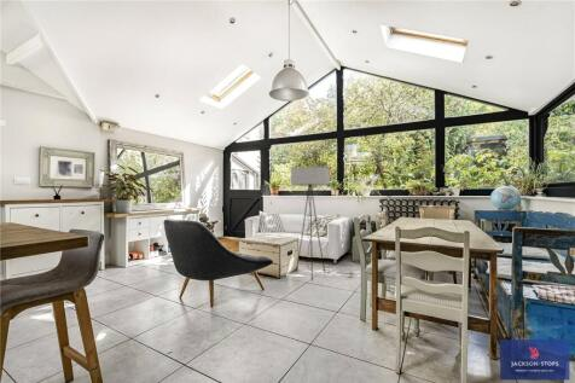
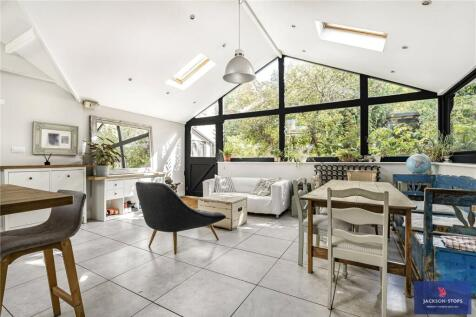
- floor lamp [290,166,356,282]
